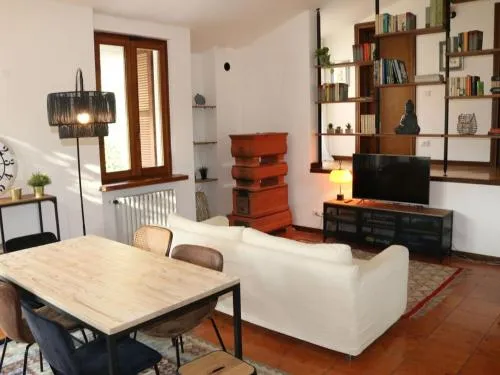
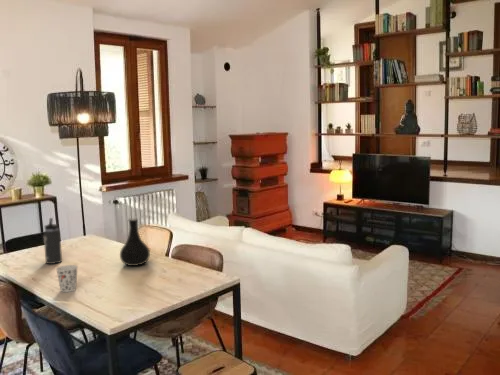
+ vase [119,217,151,267]
+ cup [55,264,79,293]
+ thermos bottle [43,217,63,265]
